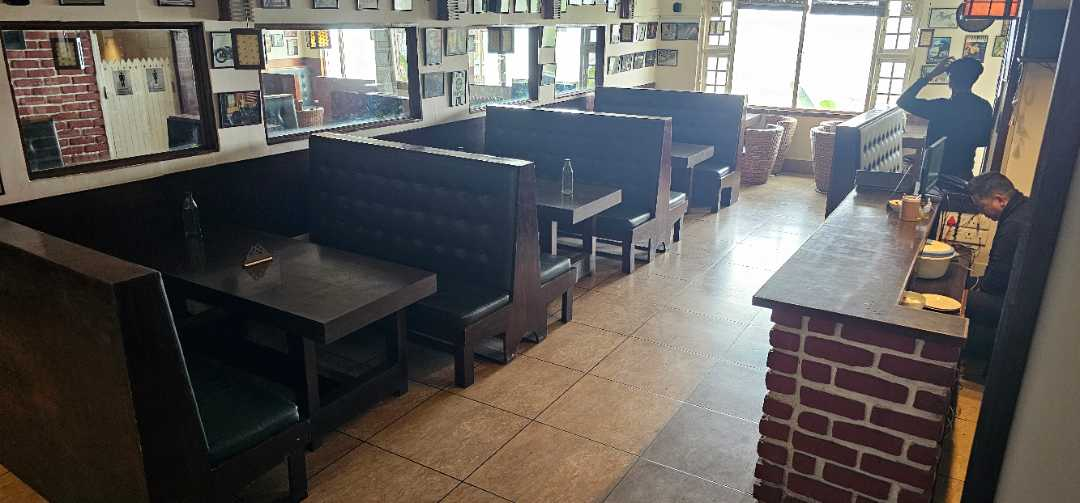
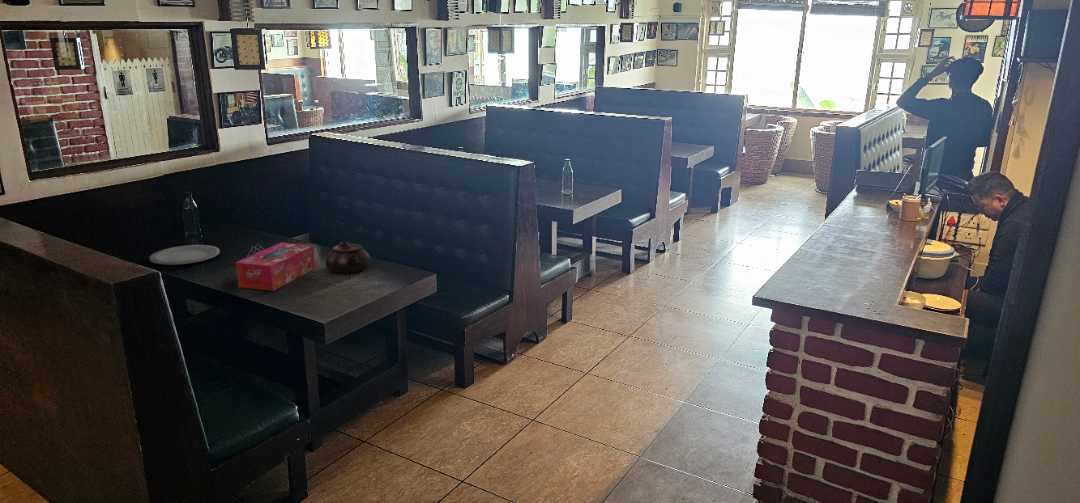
+ plate [148,244,221,266]
+ tissue box [235,242,316,292]
+ teapot [324,241,372,274]
